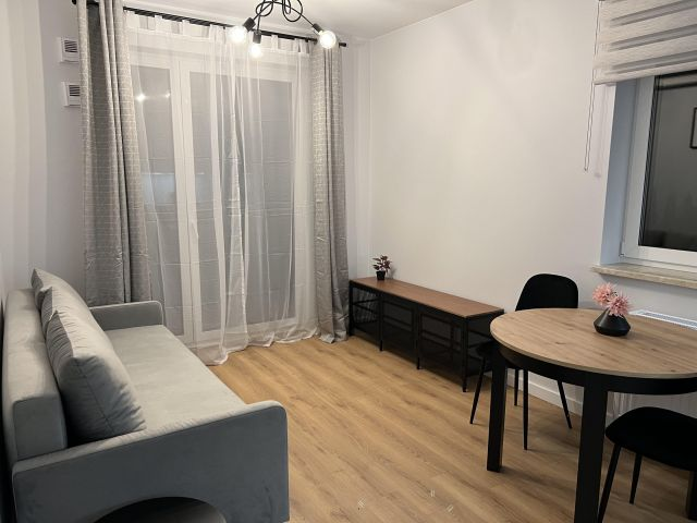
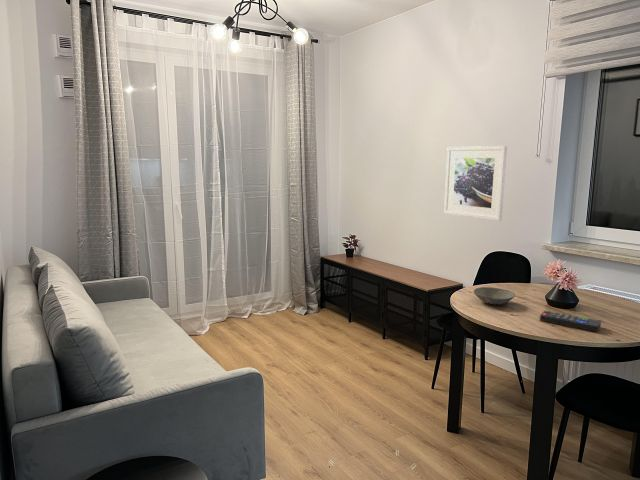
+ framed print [443,145,508,222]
+ remote control [539,310,602,333]
+ bowl [473,286,516,306]
